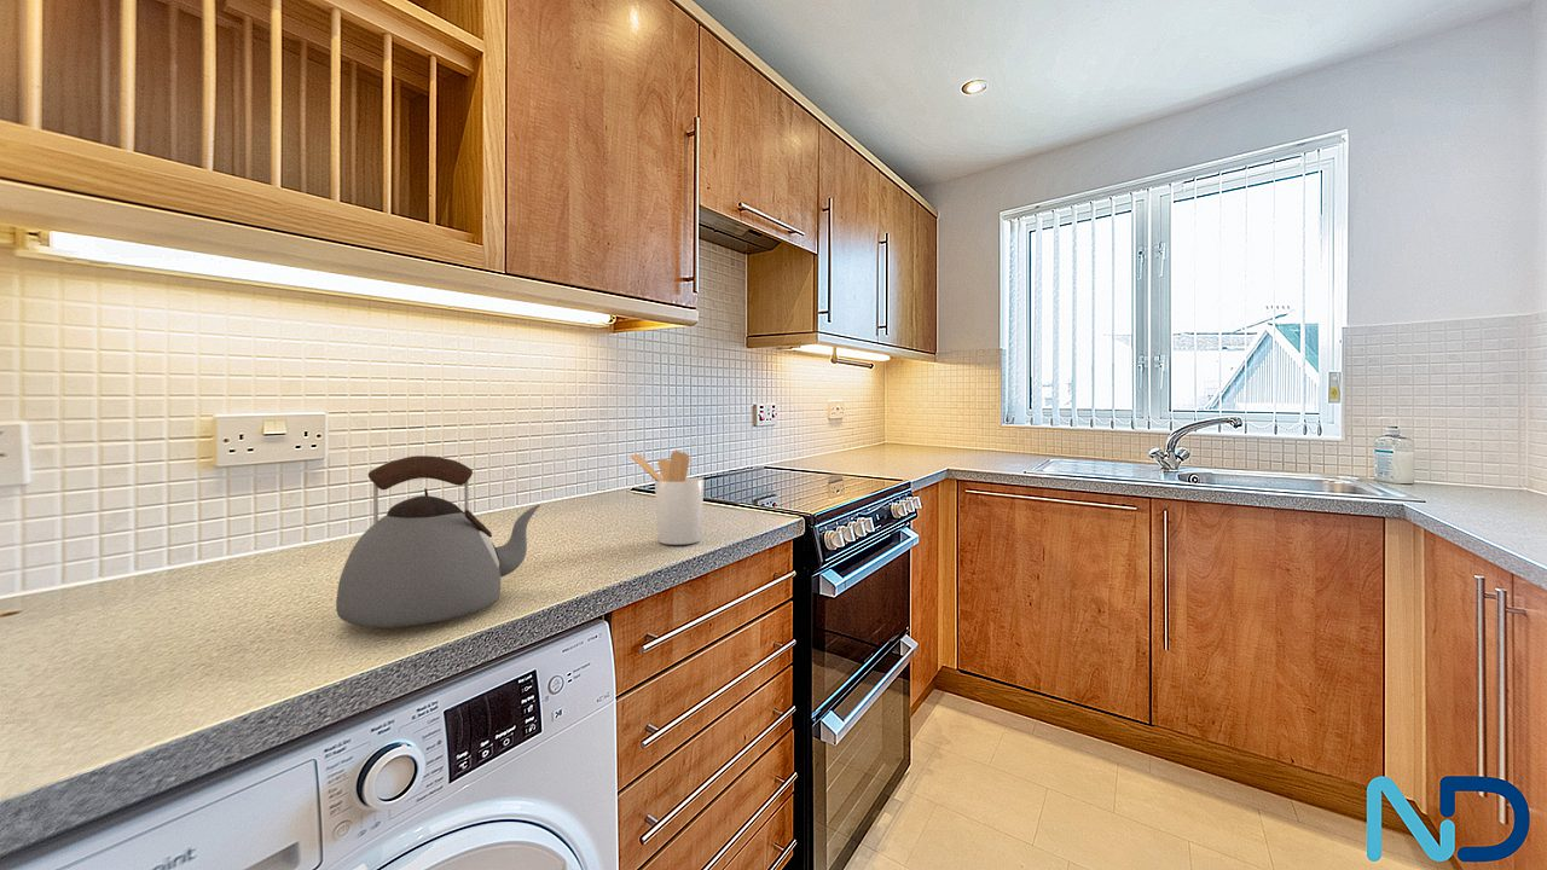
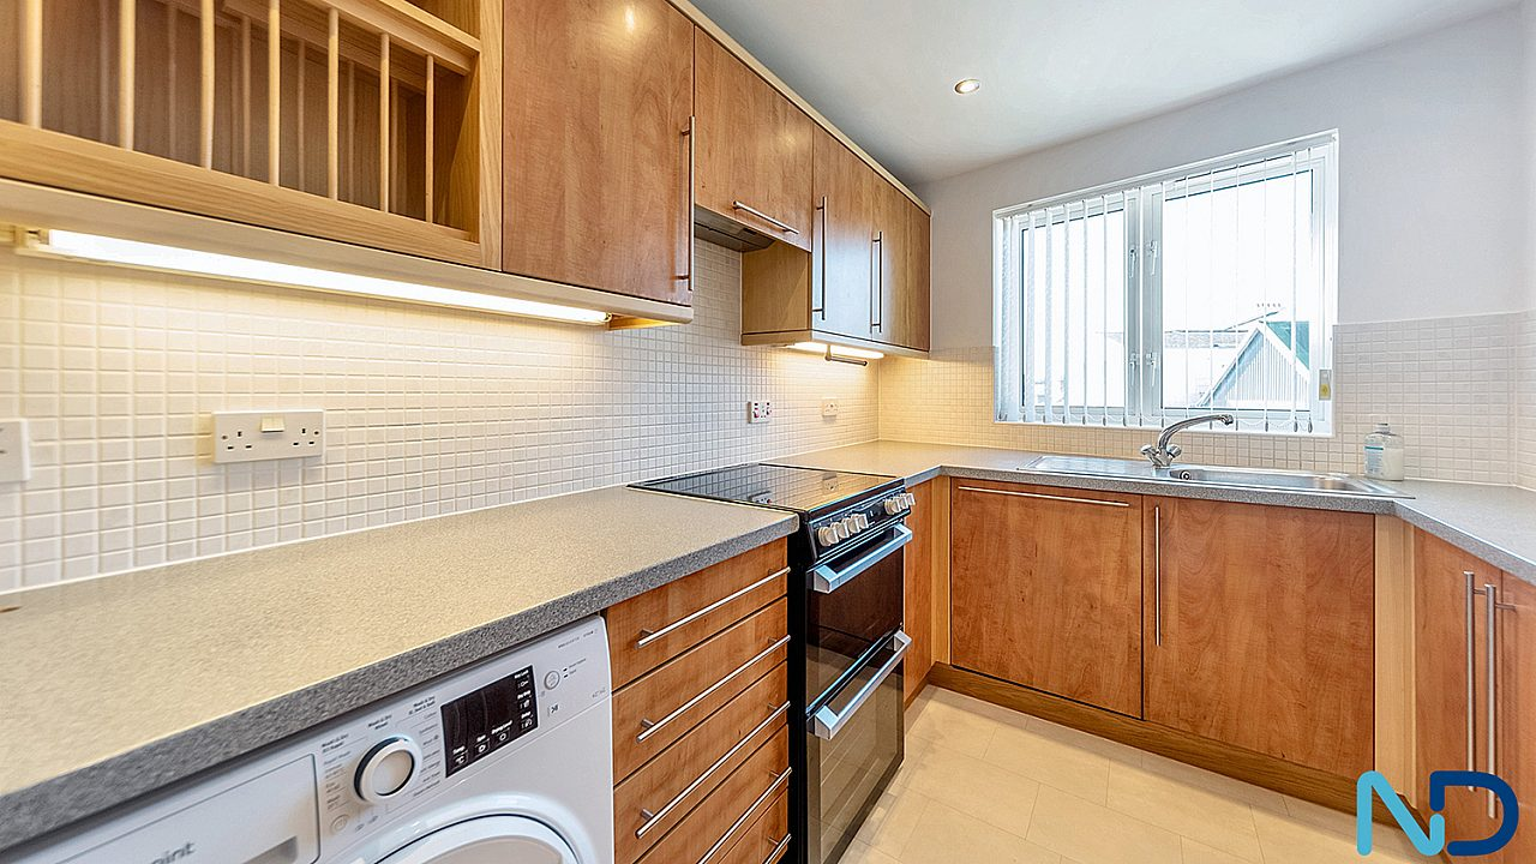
- utensil holder [628,450,706,546]
- kettle [335,454,541,628]
